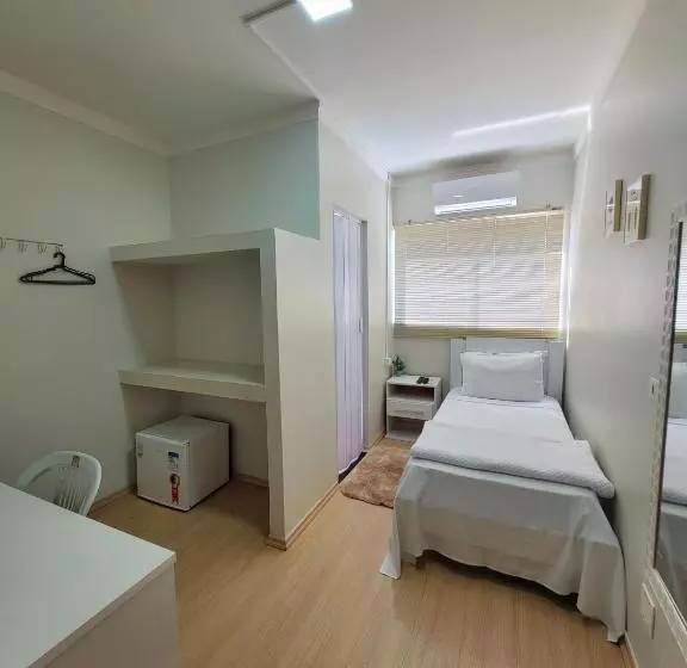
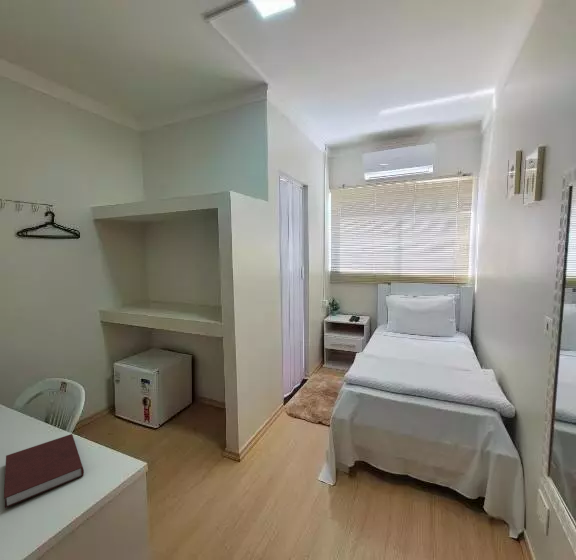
+ notebook [3,433,85,509]
